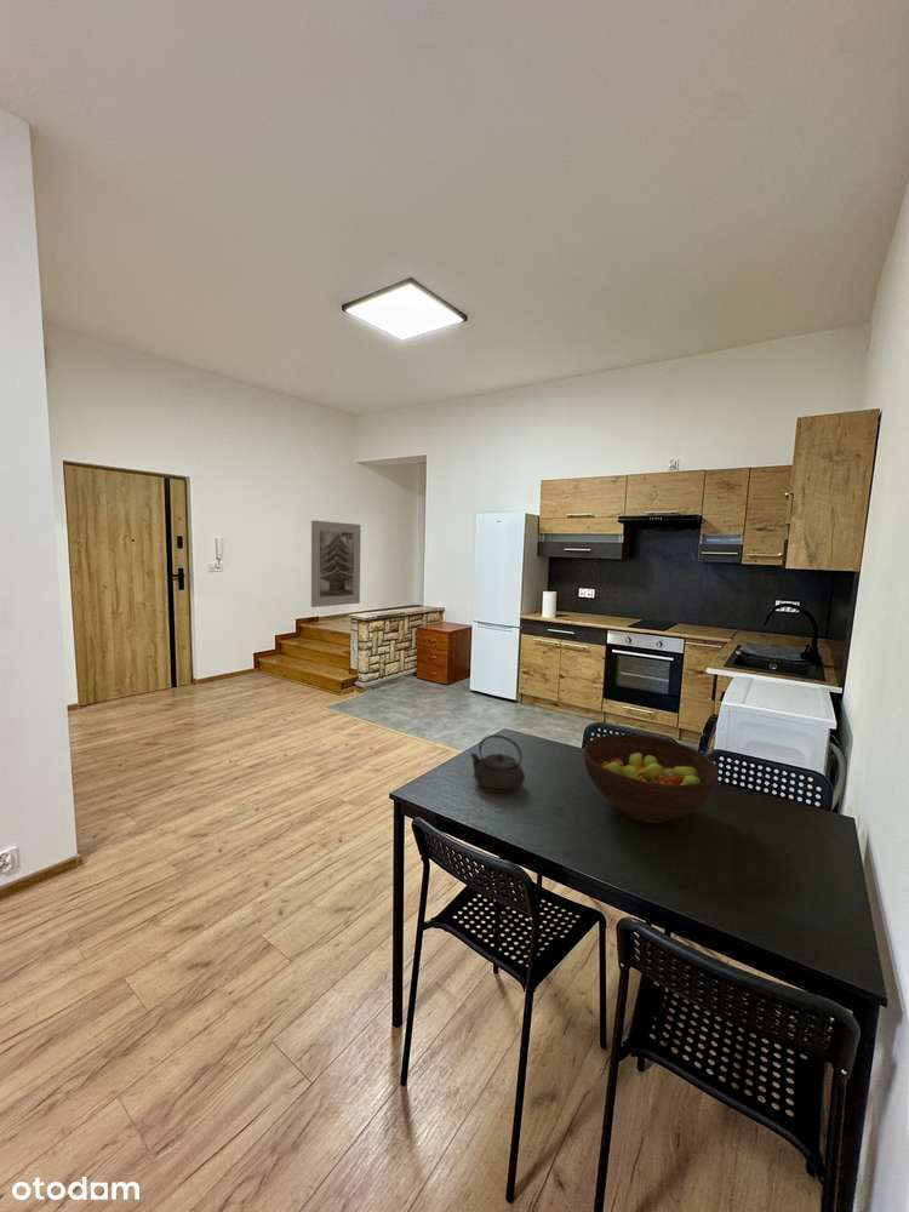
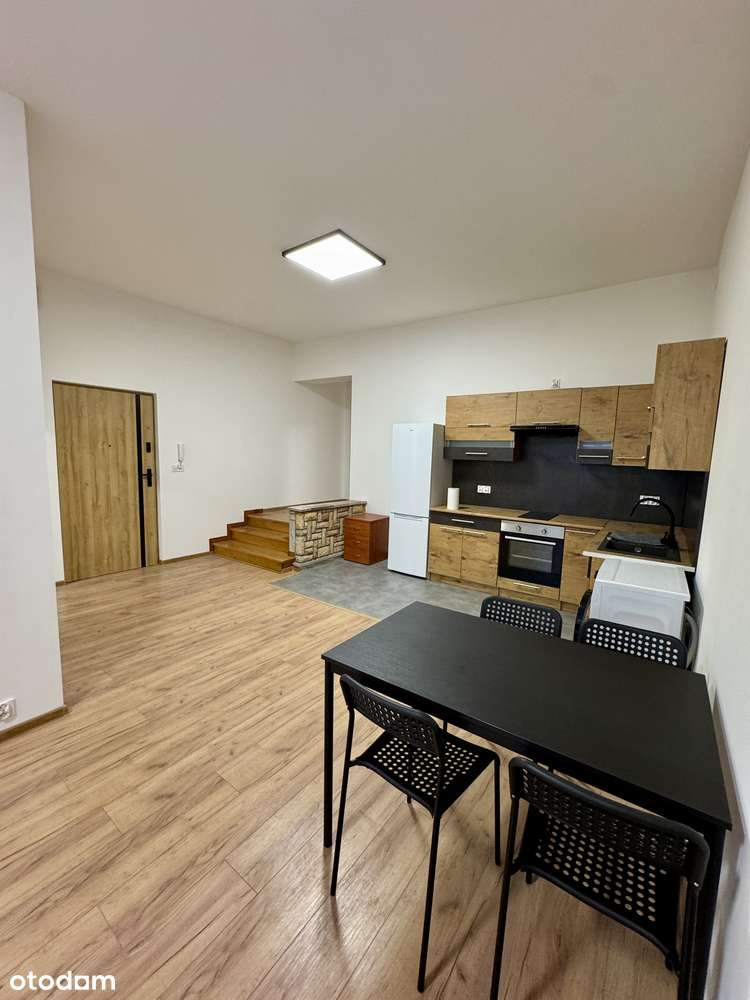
- fruit bowl [583,733,720,824]
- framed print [310,520,362,608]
- teapot [469,733,526,795]
